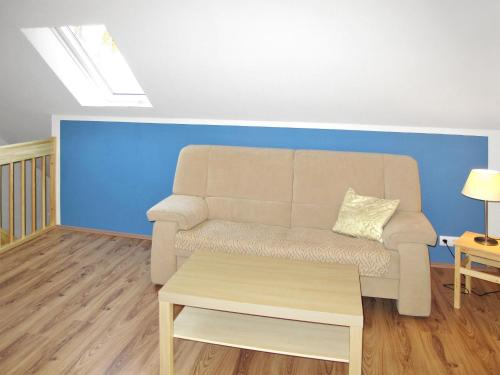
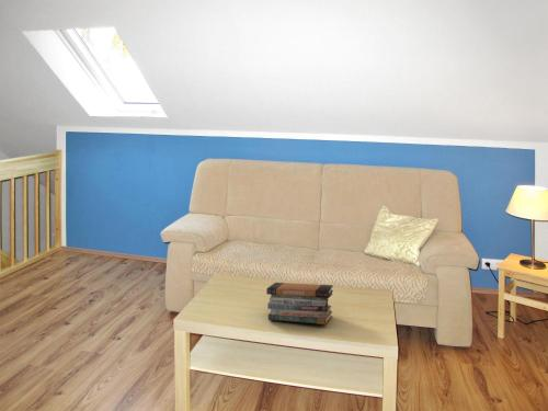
+ book stack [265,282,334,326]
